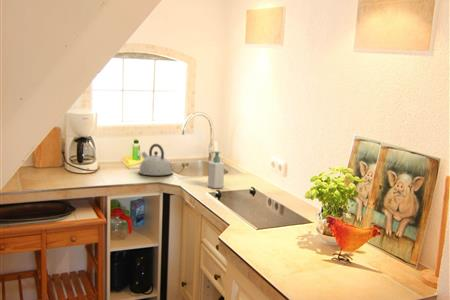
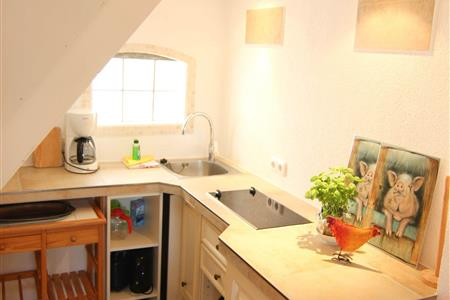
- kettle [138,143,174,176]
- soap bottle [207,150,225,189]
